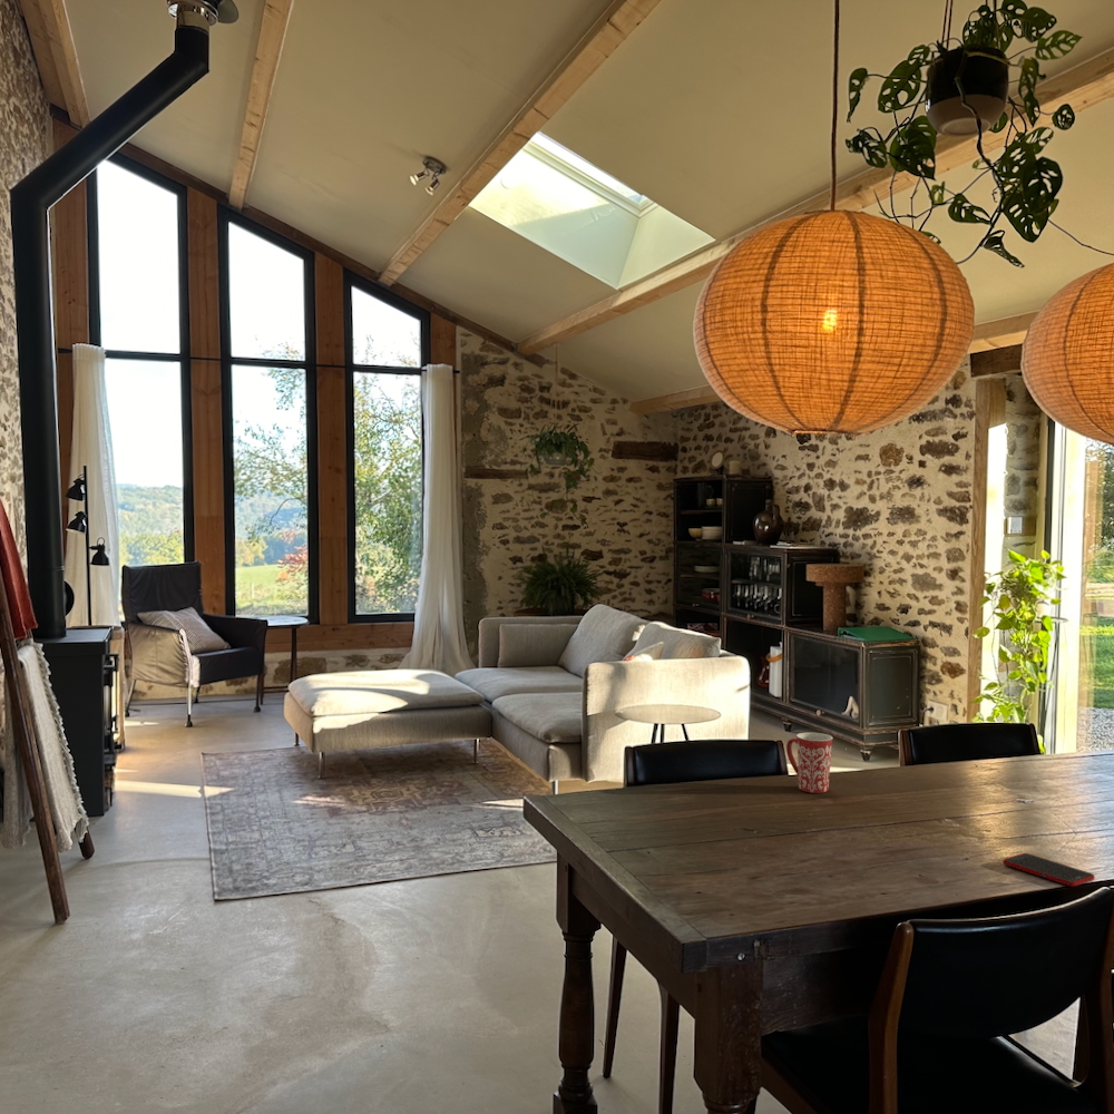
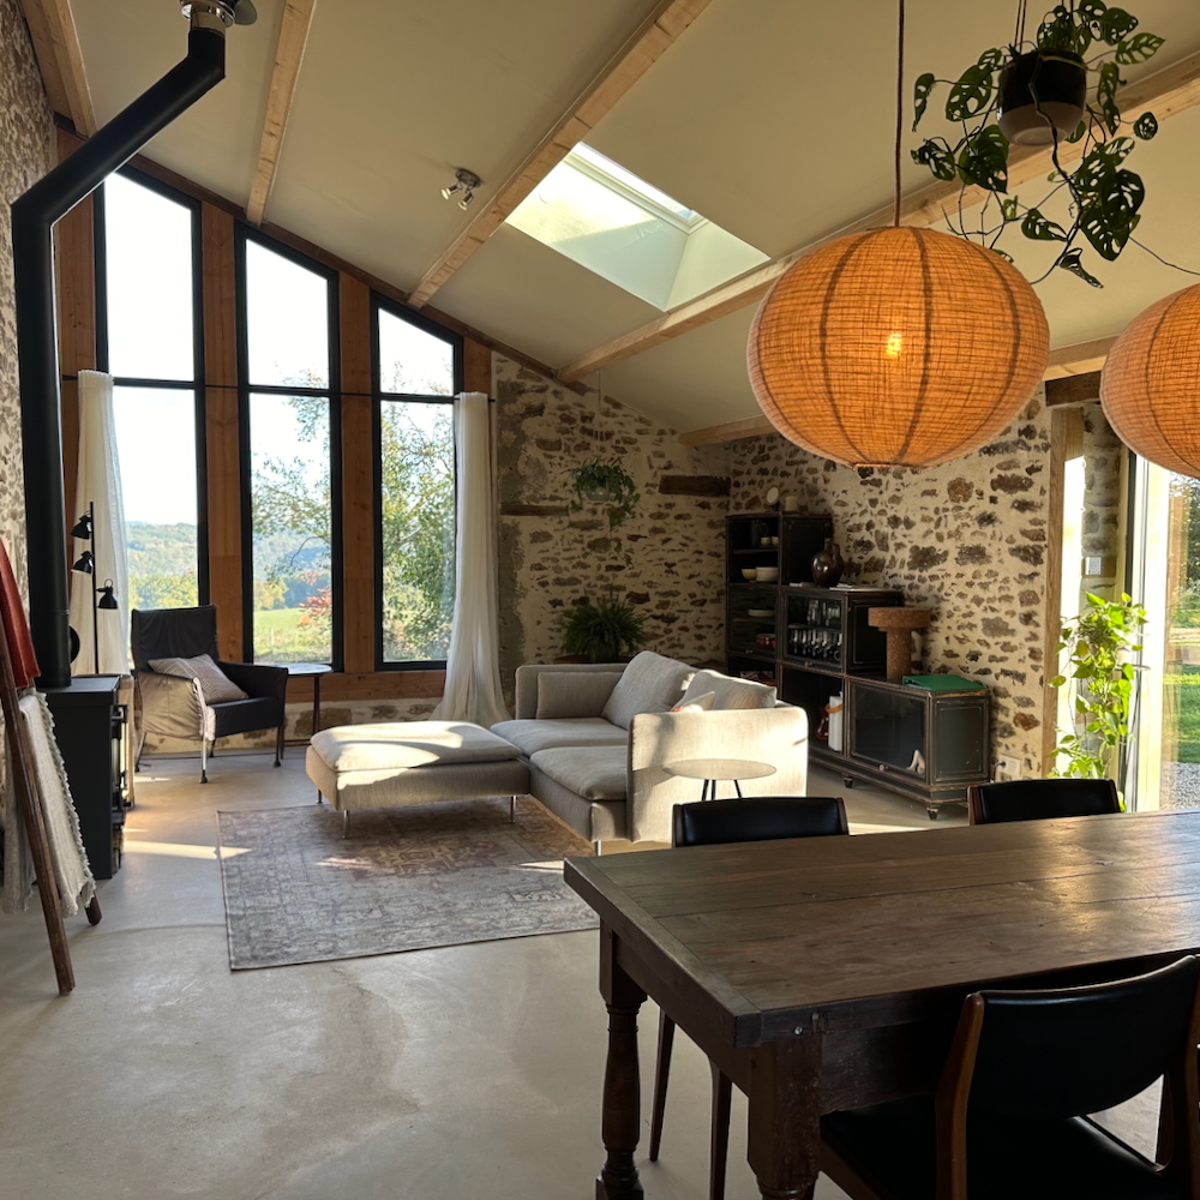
- mug [785,732,834,794]
- cell phone [1001,852,1096,888]
